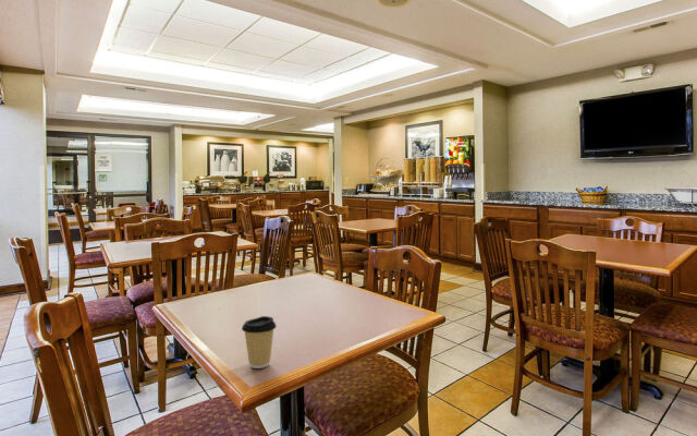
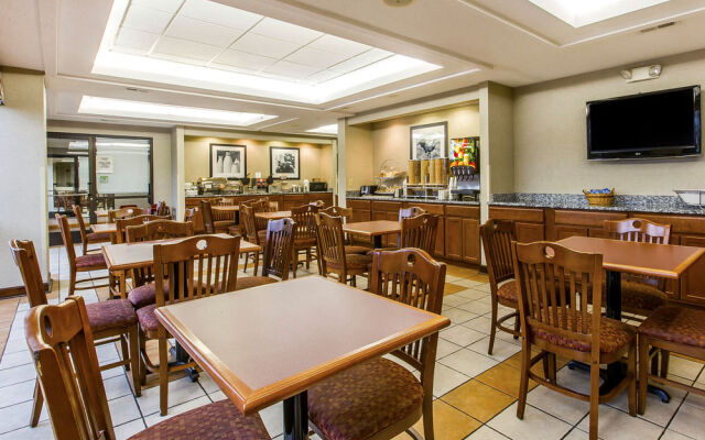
- coffee cup [241,315,278,370]
